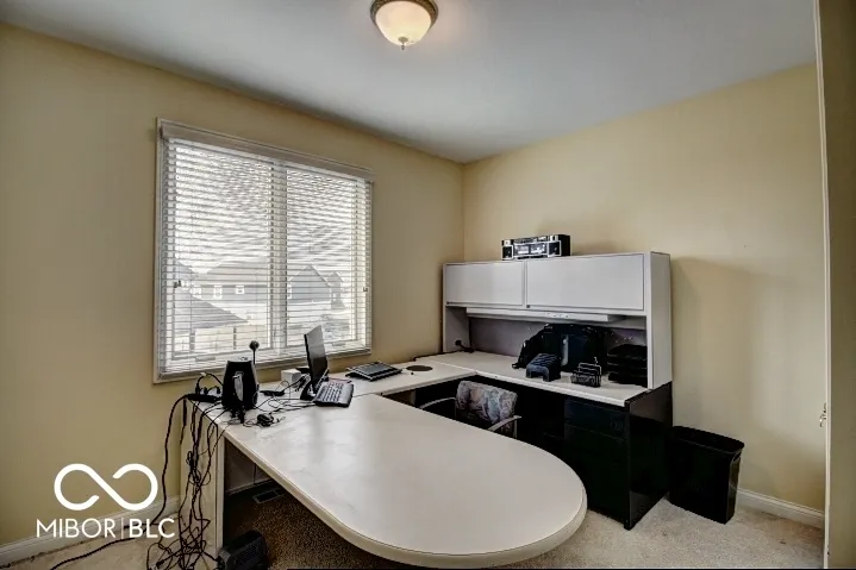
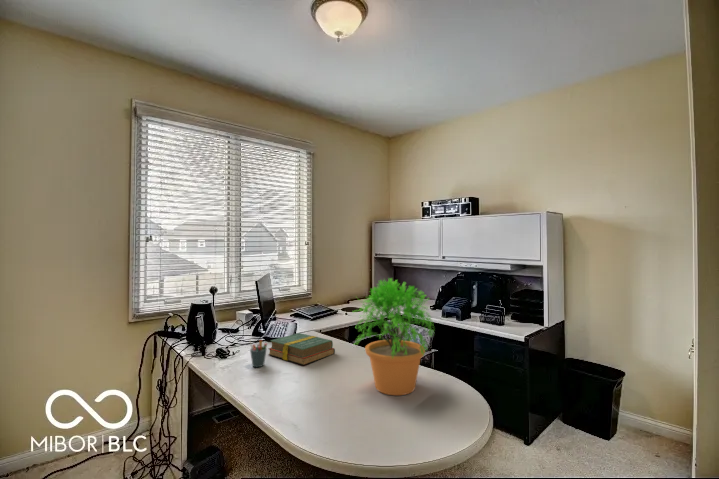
+ hardback book [267,332,336,366]
+ potted plant [353,277,436,396]
+ pen holder [248,339,268,368]
